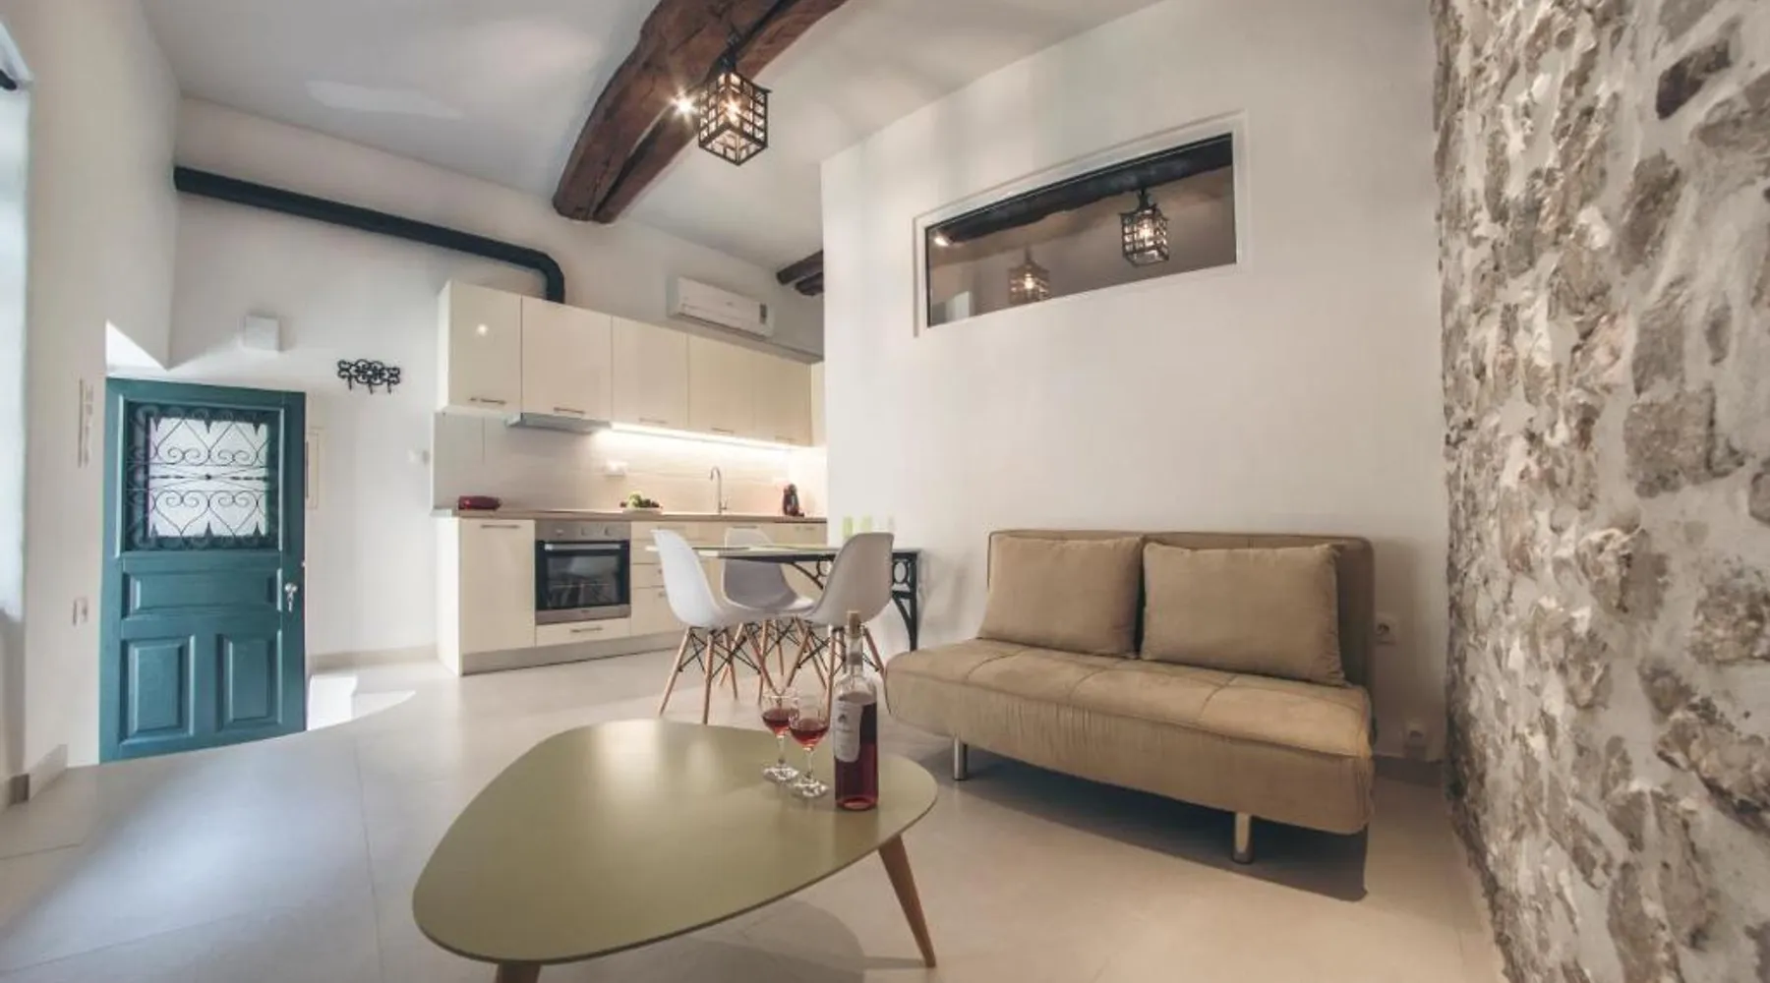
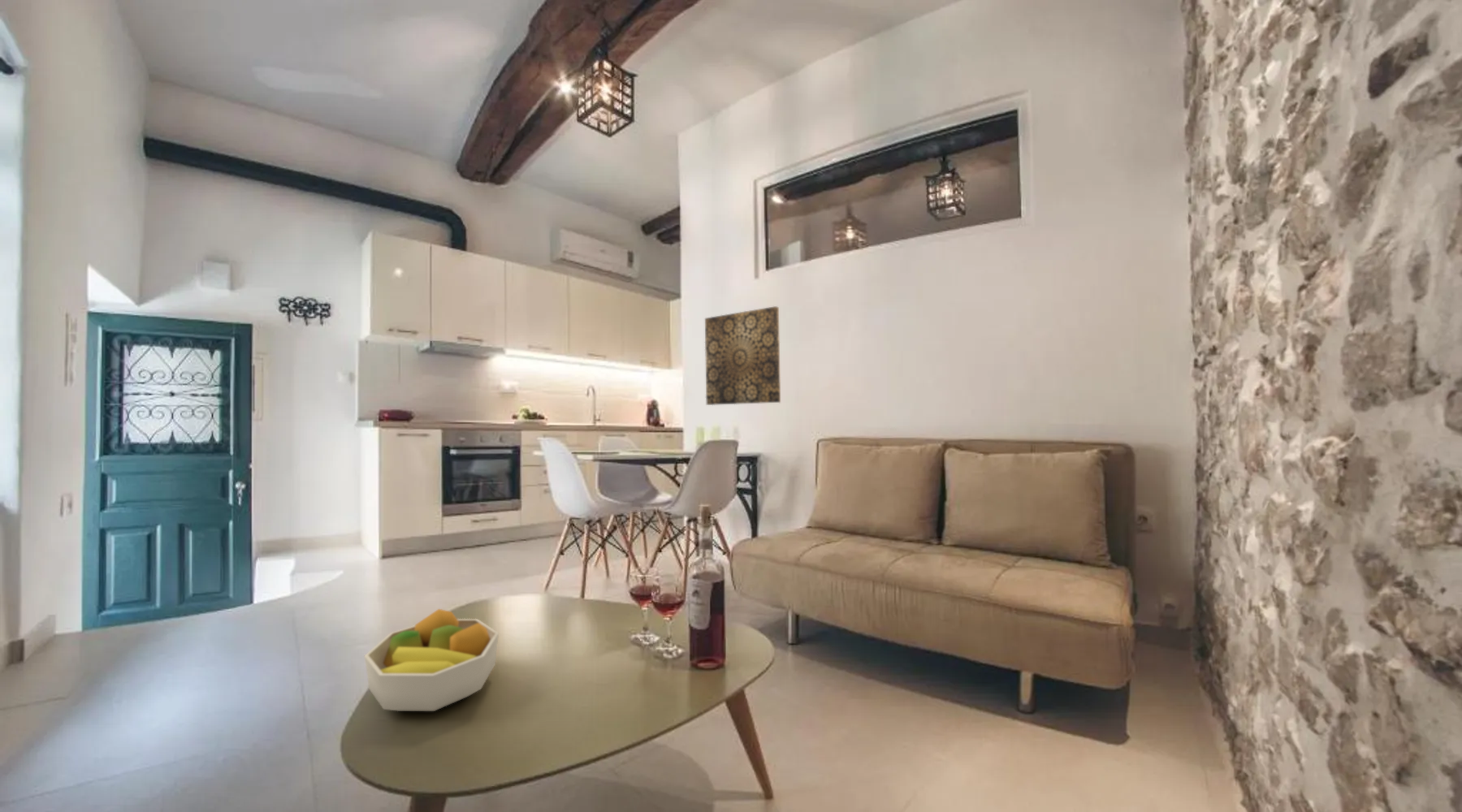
+ wall art [704,305,781,406]
+ fruit bowl [364,608,500,712]
